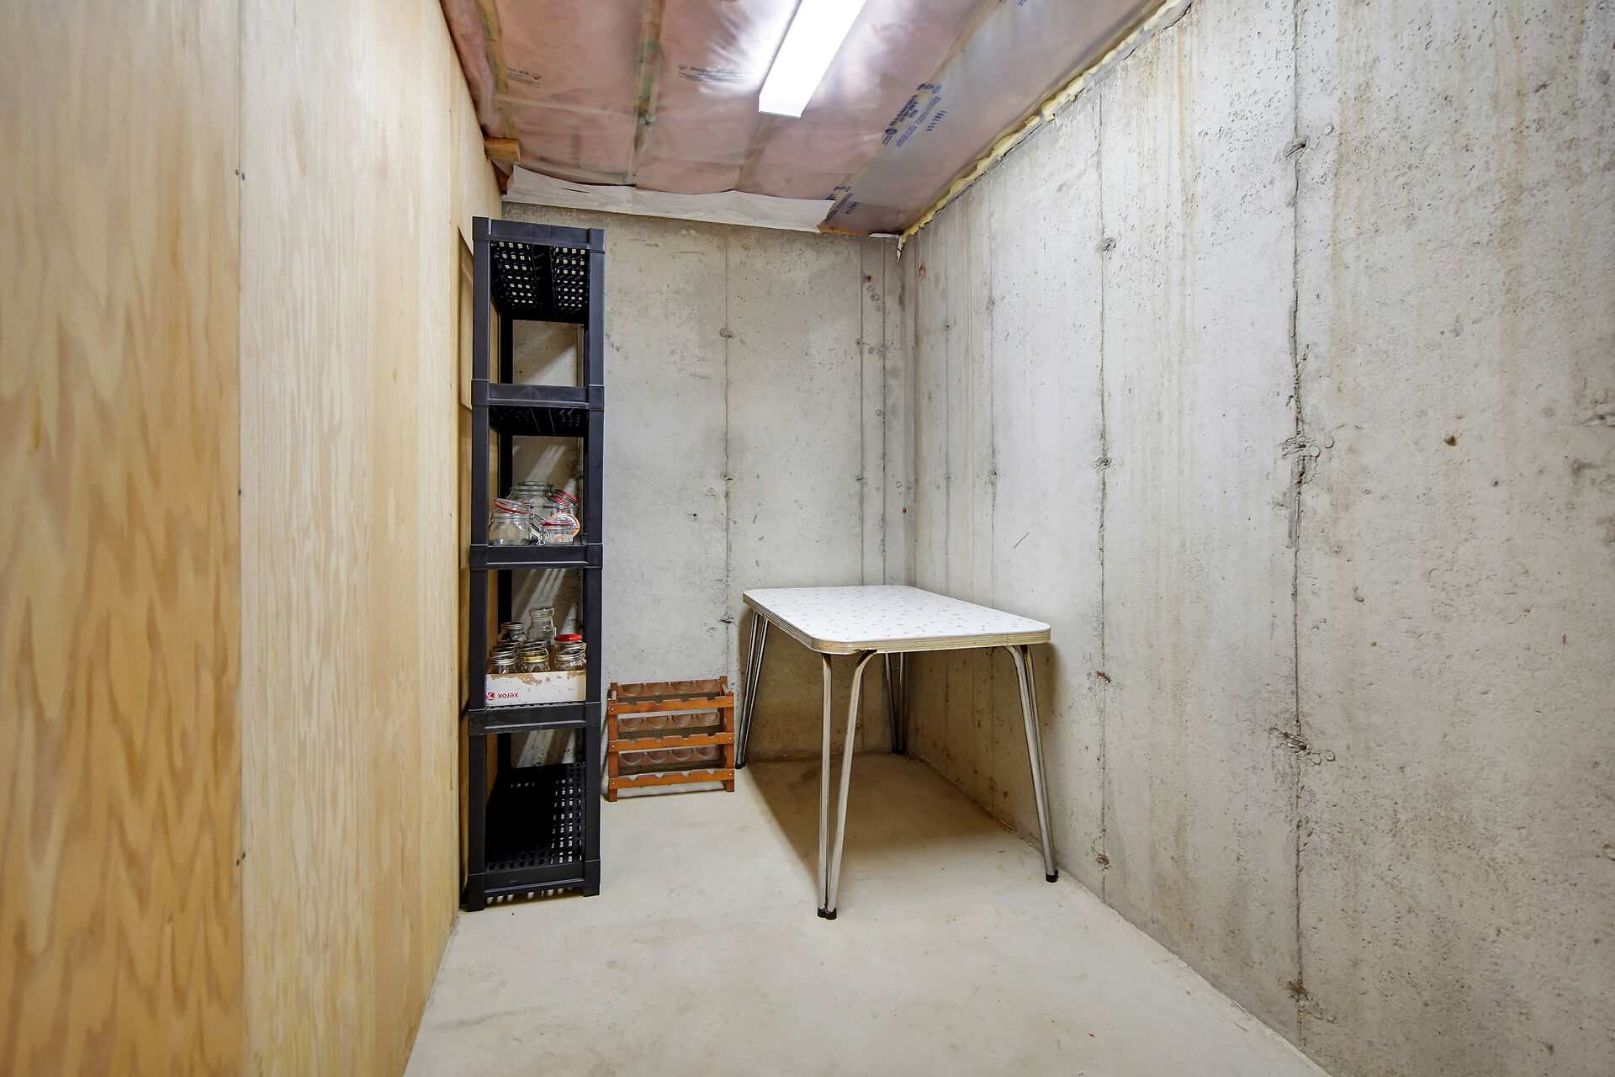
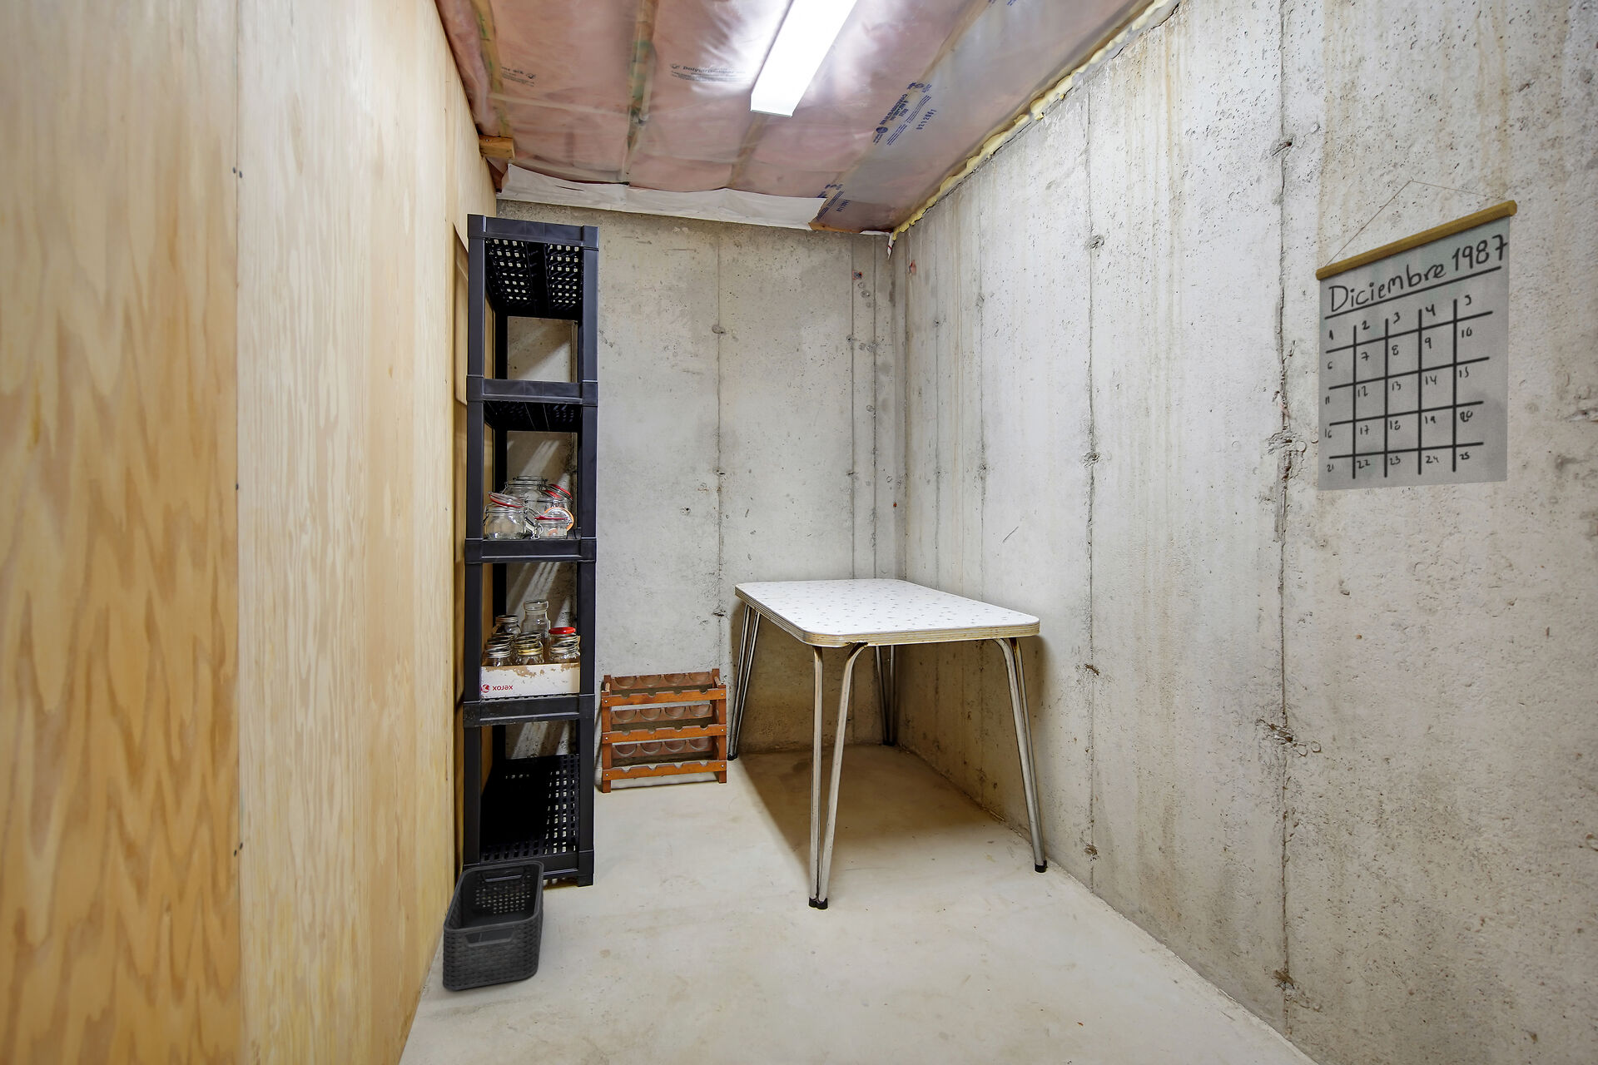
+ calendar [1314,179,1518,492]
+ storage bin [442,861,545,991]
